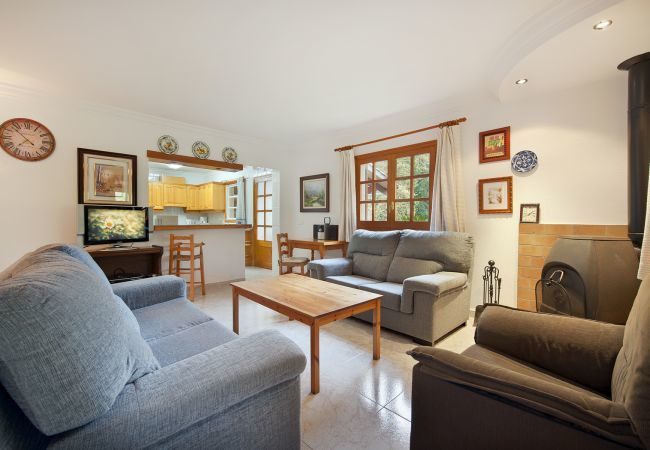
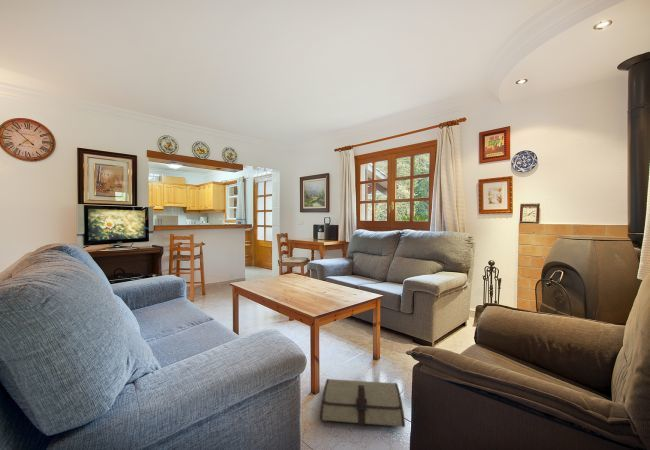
+ tool roll [319,378,406,428]
